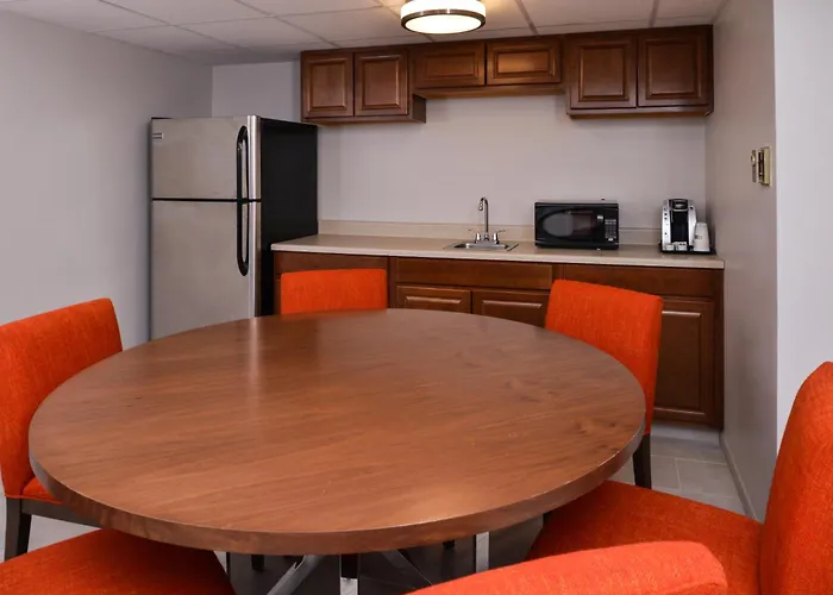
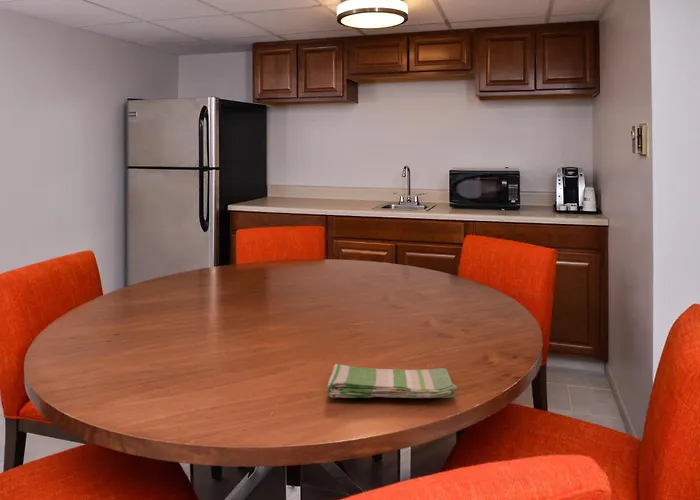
+ dish towel [326,363,458,399]
